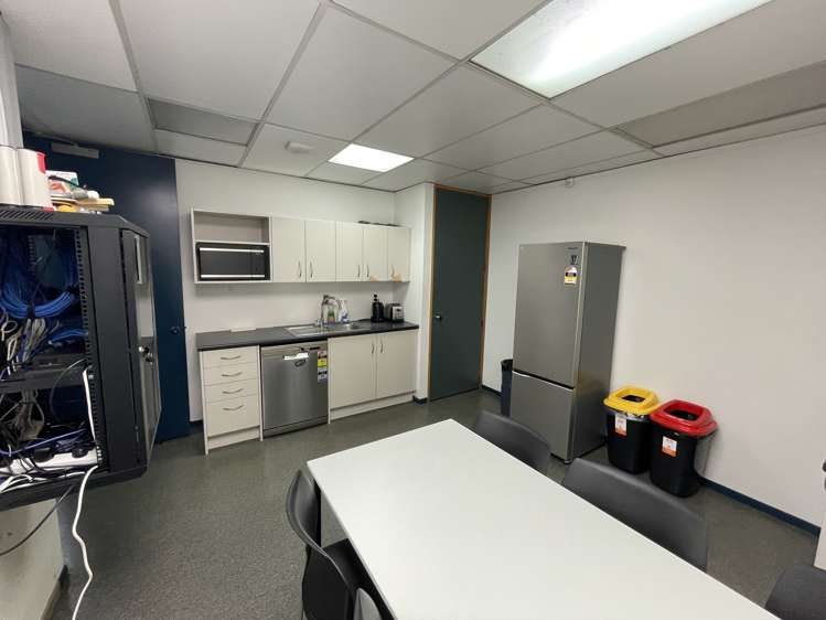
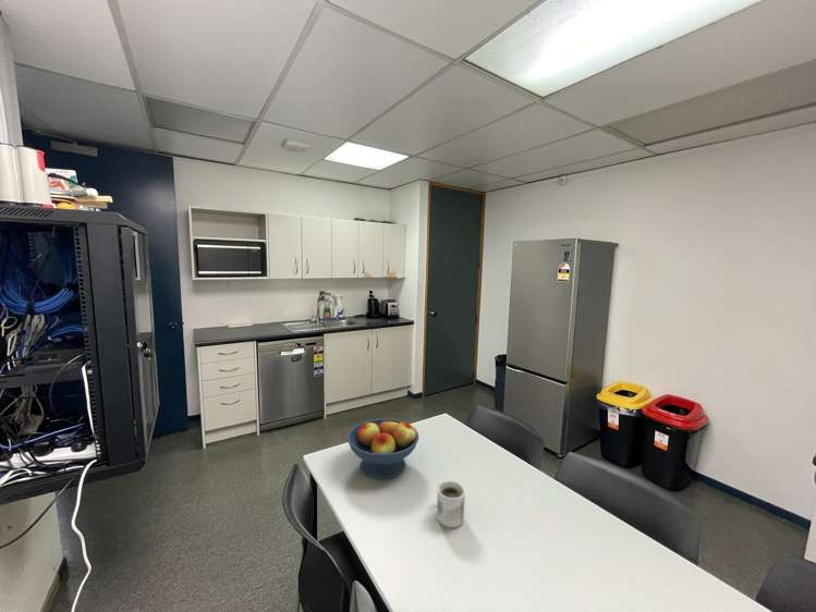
+ mug [436,480,466,529]
+ fruit bowl [346,418,419,480]
